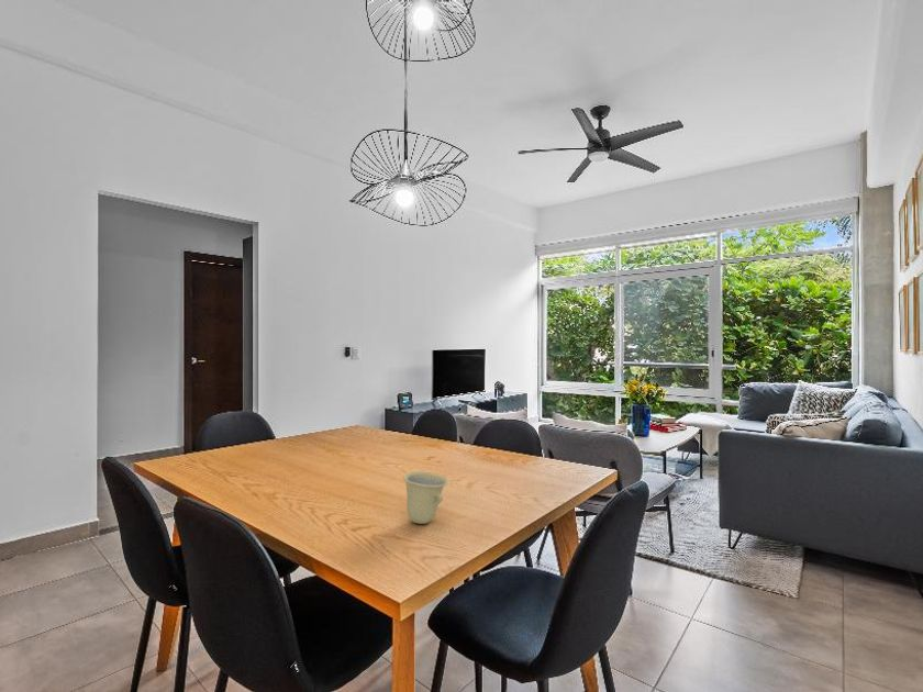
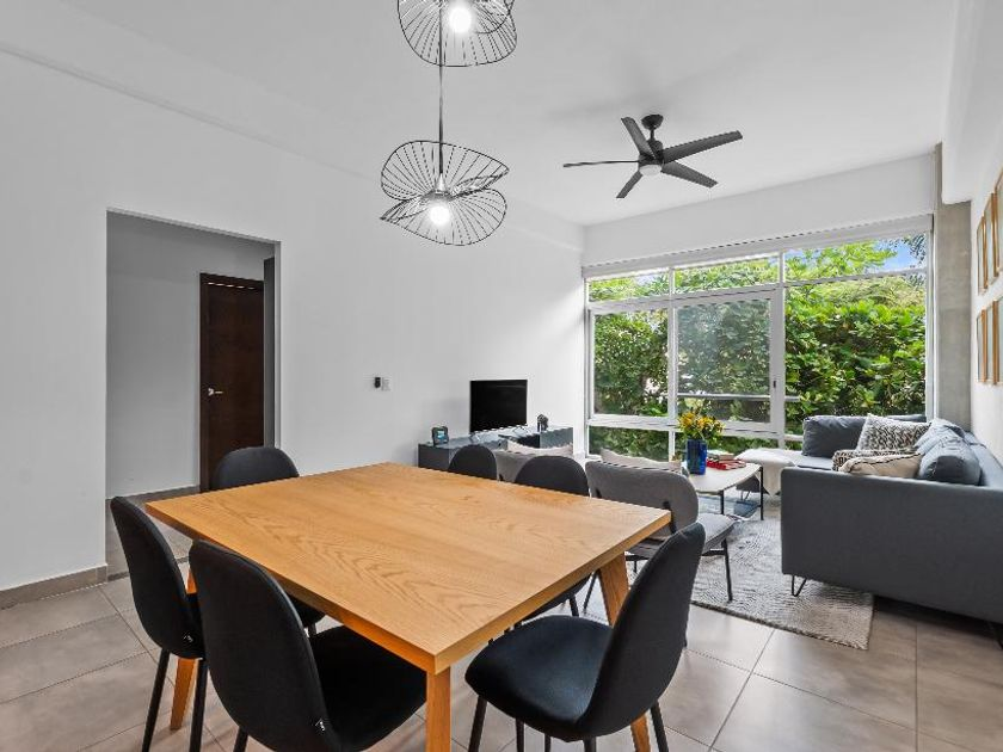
- cup [402,470,449,525]
